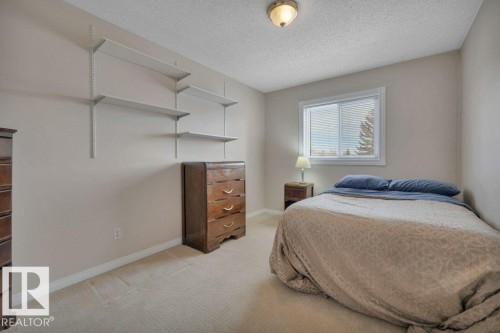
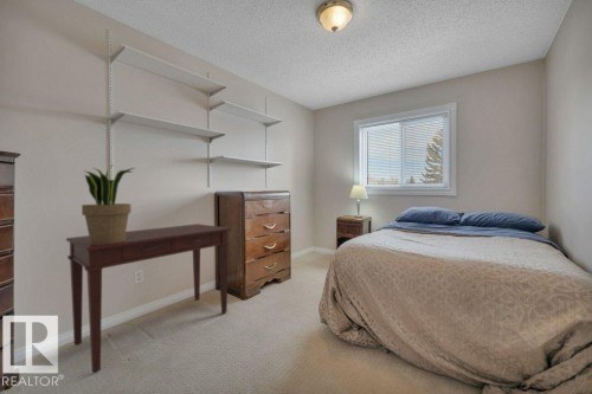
+ potted plant [81,164,135,245]
+ desk [65,222,232,374]
